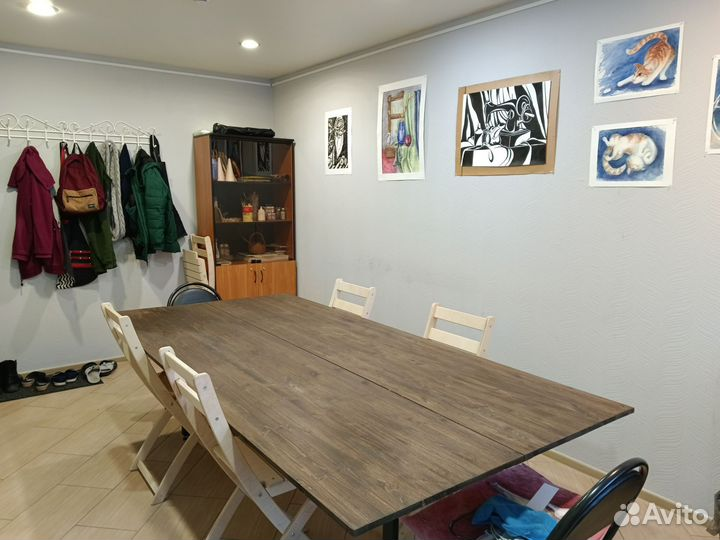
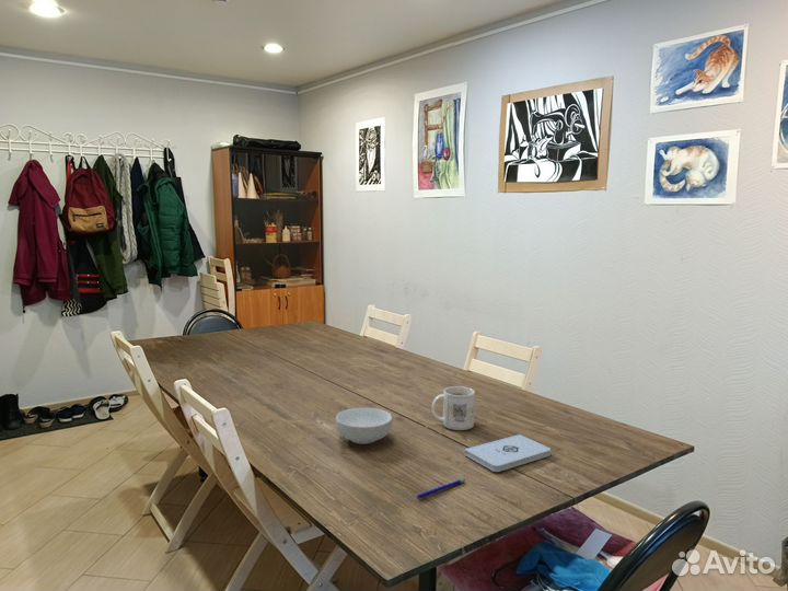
+ mug [431,385,476,431]
+ pen [416,477,466,500]
+ notepad [463,433,552,473]
+ cereal bowl [335,407,393,445]
